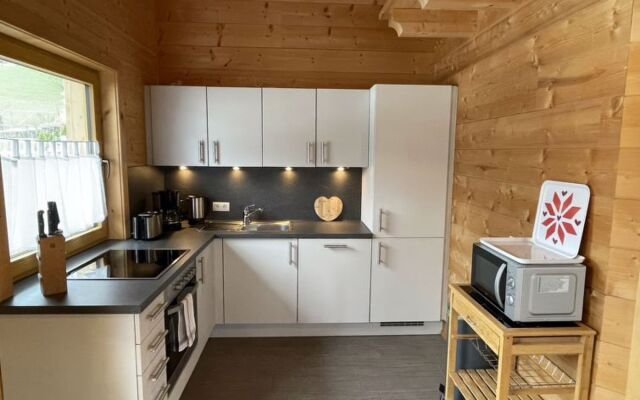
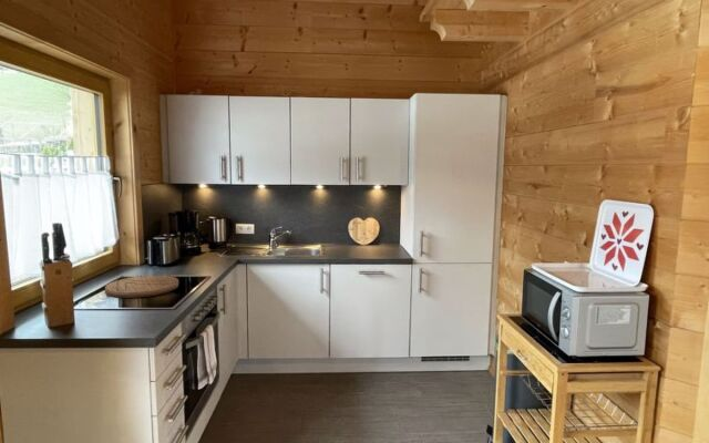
+ cutting board [104,275,179,299]
